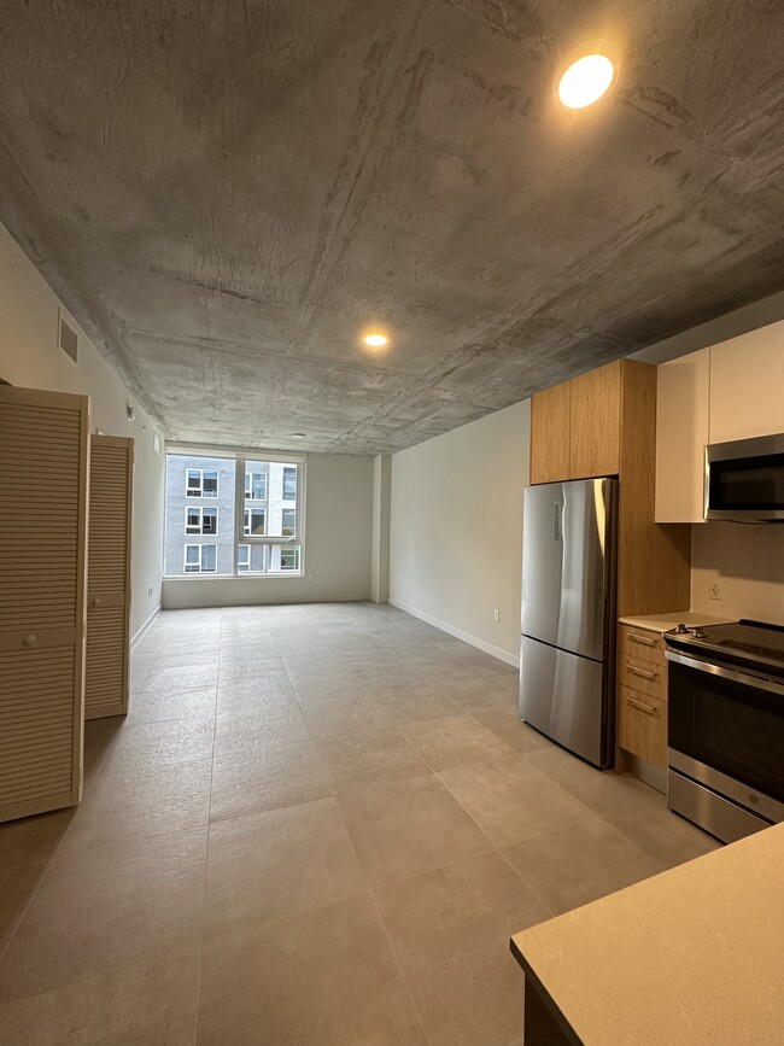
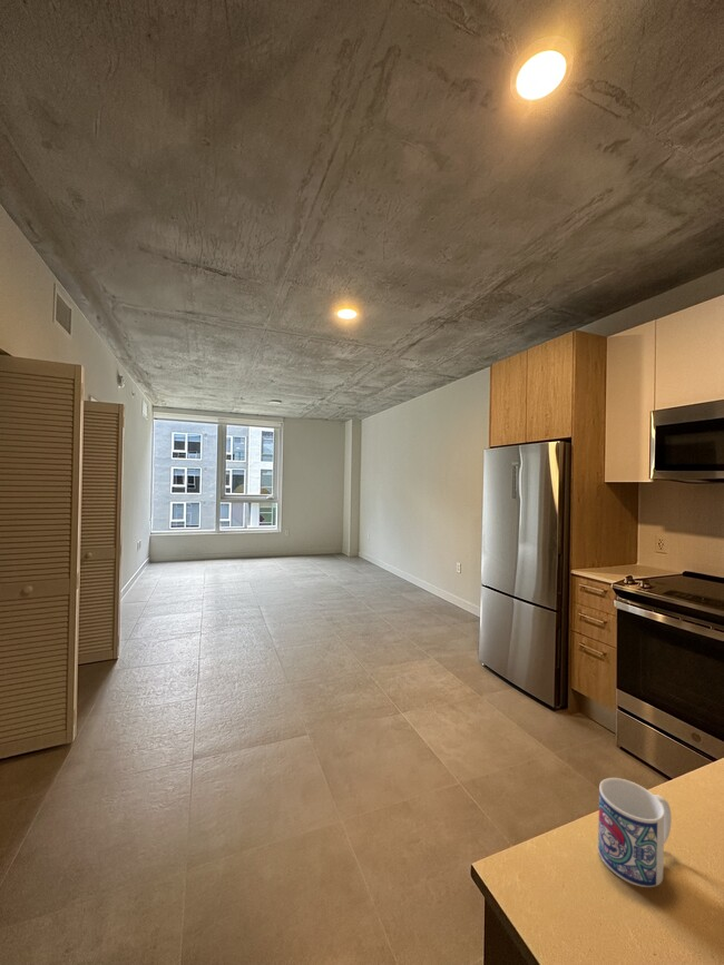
+ mug [597,777,673,888]
